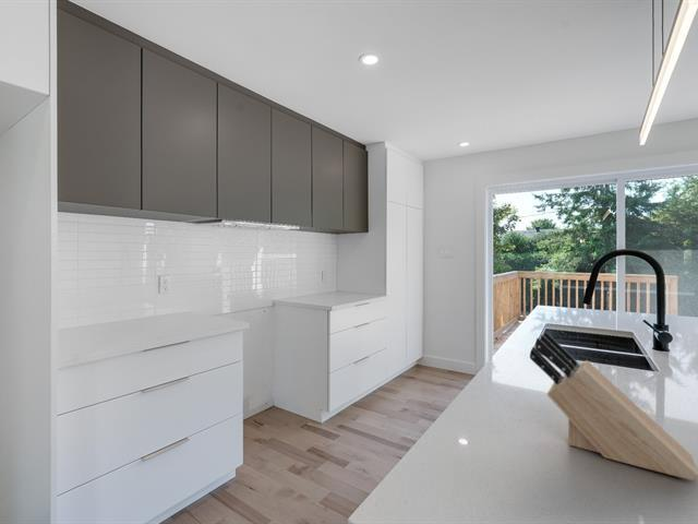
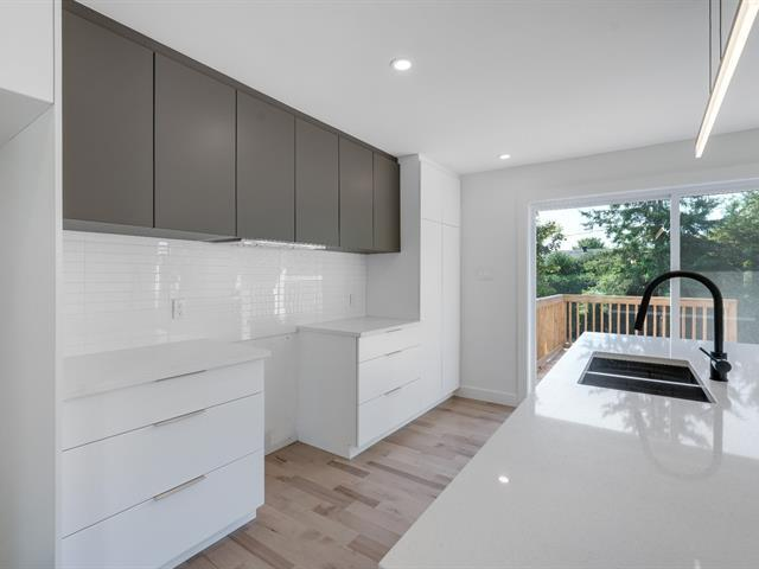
- knife block [529,331,698,481]
